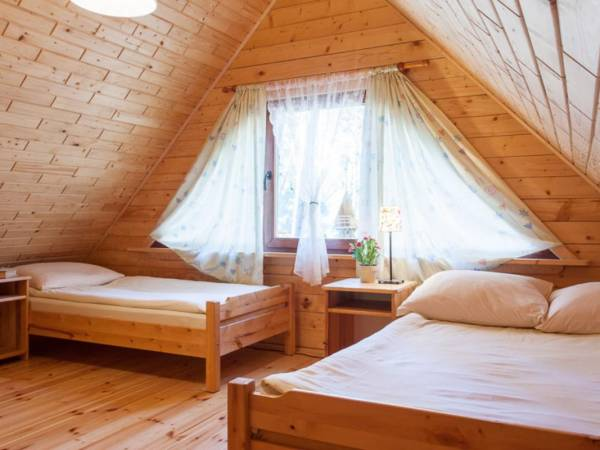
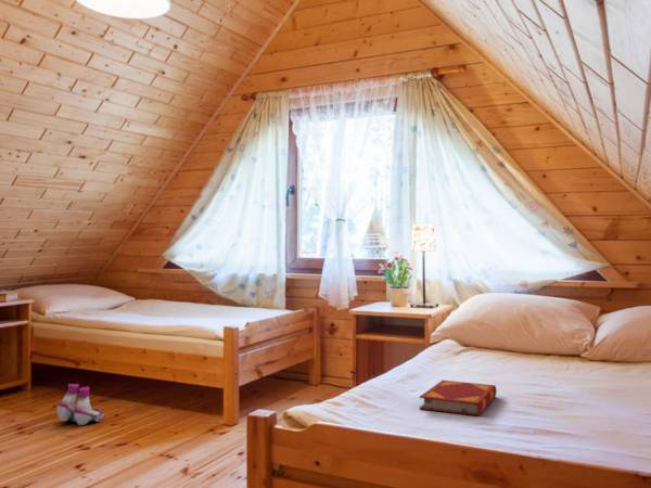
+ boots [55,383,105,426]
+ hardback book [418,380,498,416]
